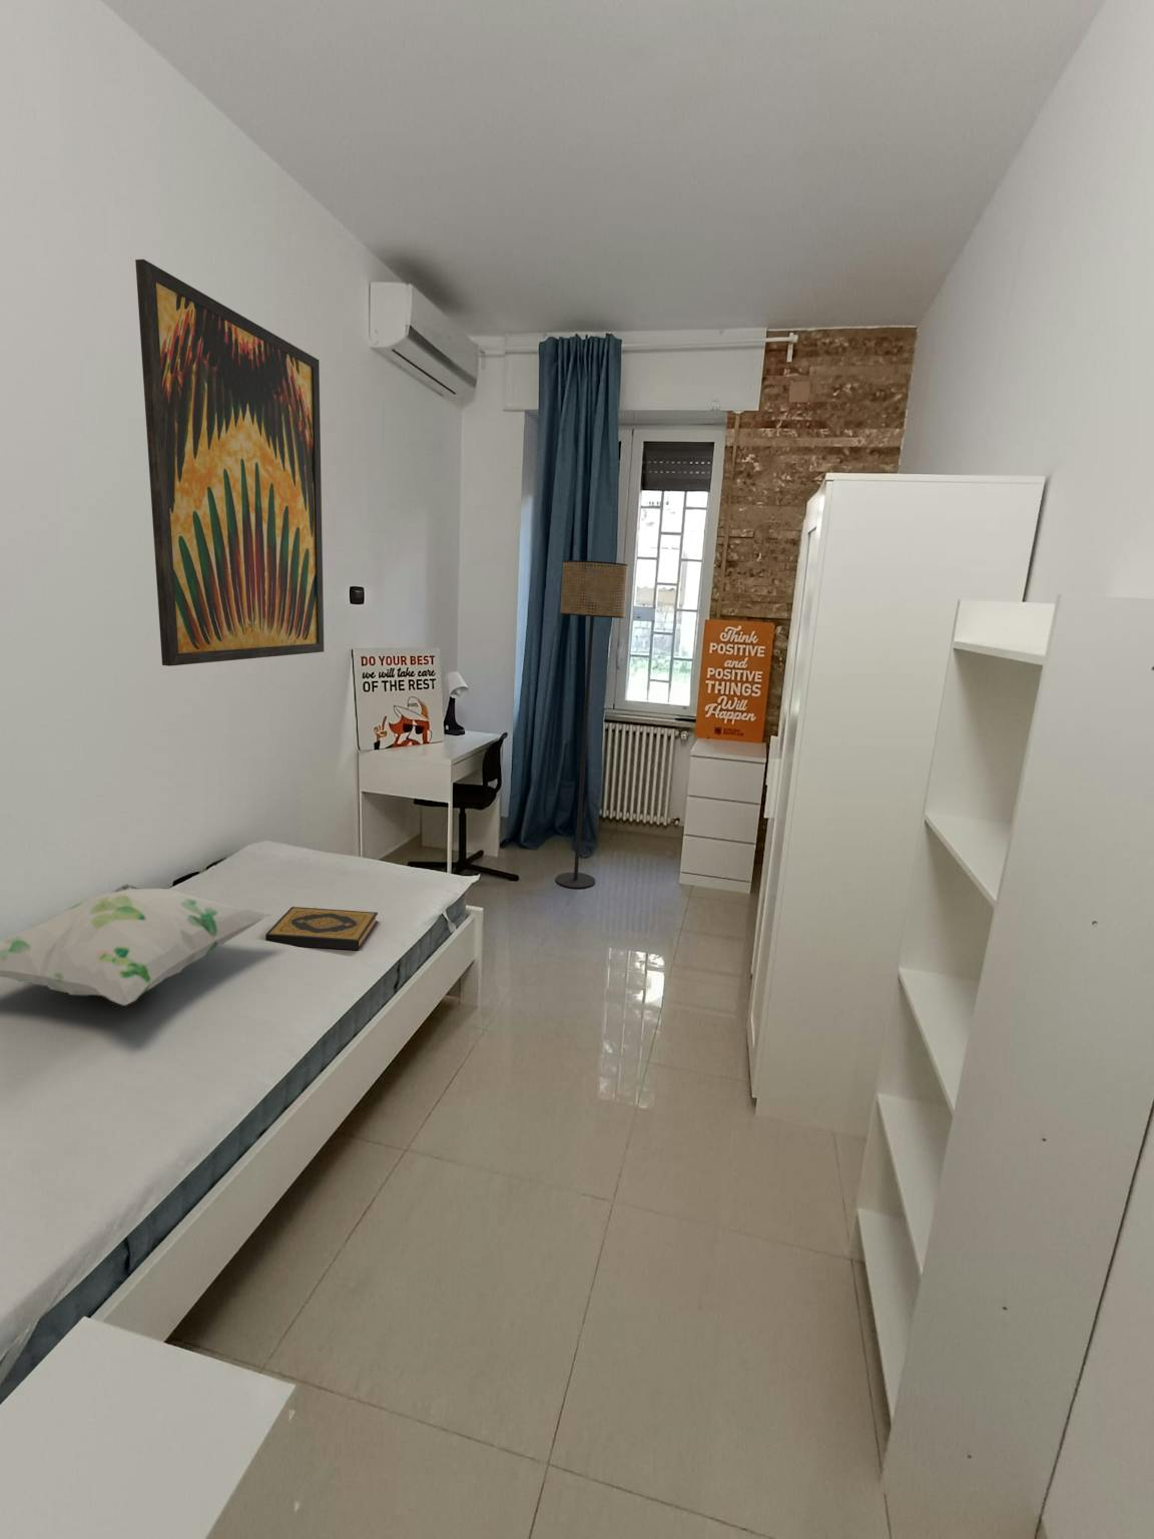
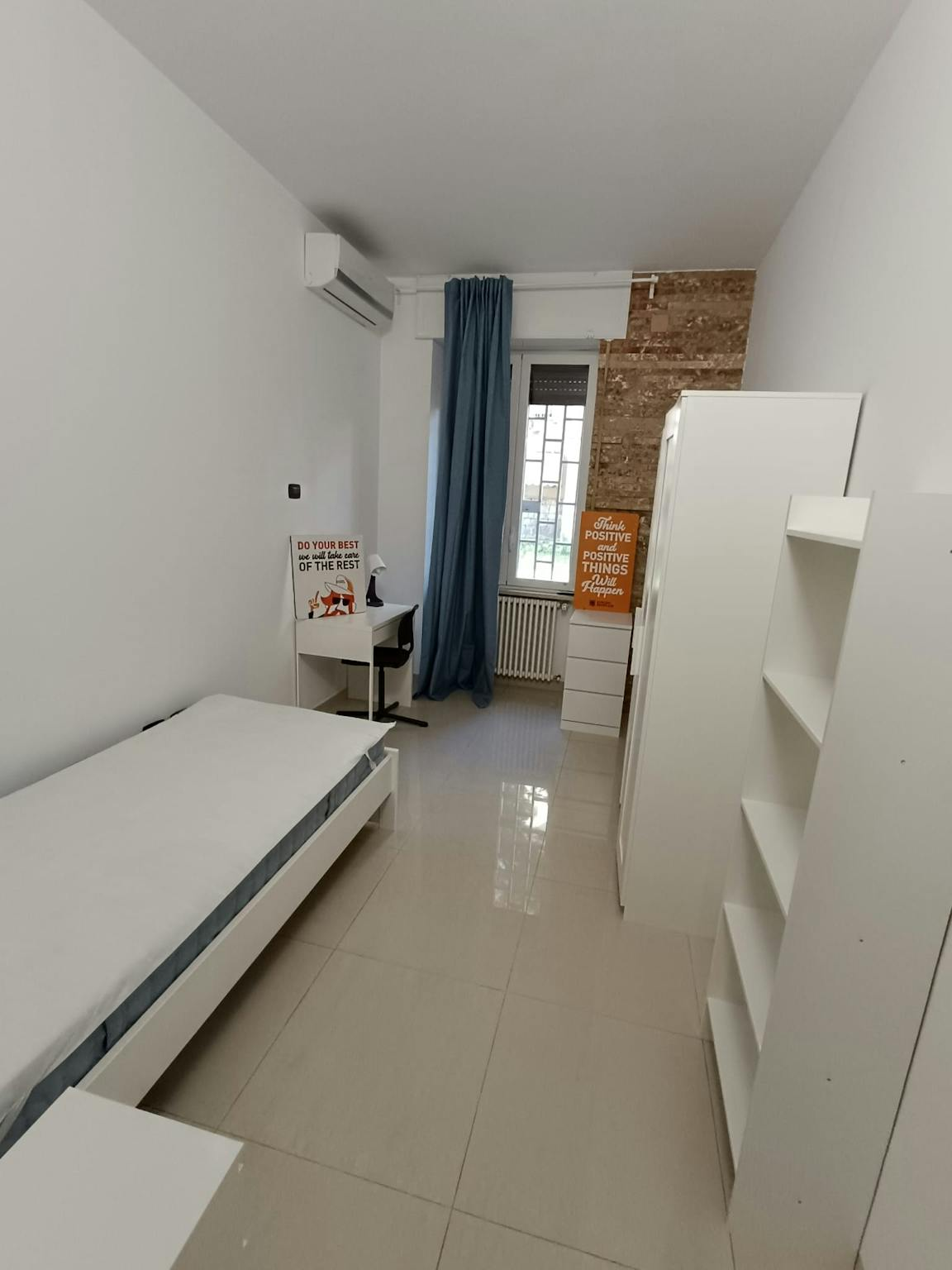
- decorative pillow [0,883,272,1007]
- wall art [135,258,325,668]
- floor lamp [555,559,630,888]
- hardback book [264,905,378,951]
